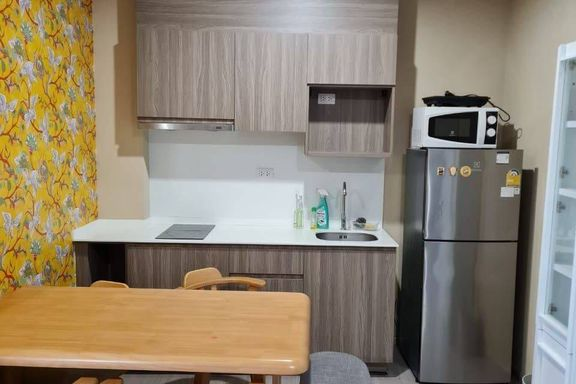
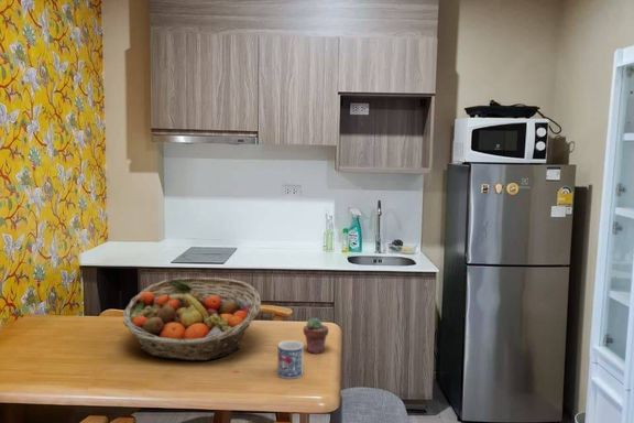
+ fruit basket [122,276,262,361]
+ mug [276,339,304,380]
+ potted succulent [303,316,329,355]
